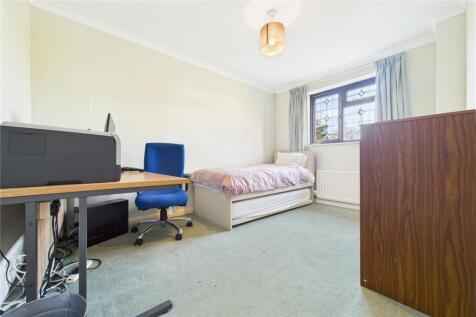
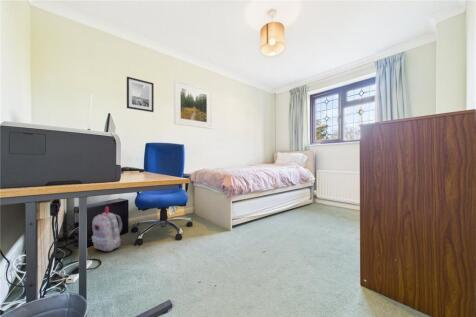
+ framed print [173,79,213,130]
+ backpack [91,205,124,252]
+ wall art [126,76,155,113]
